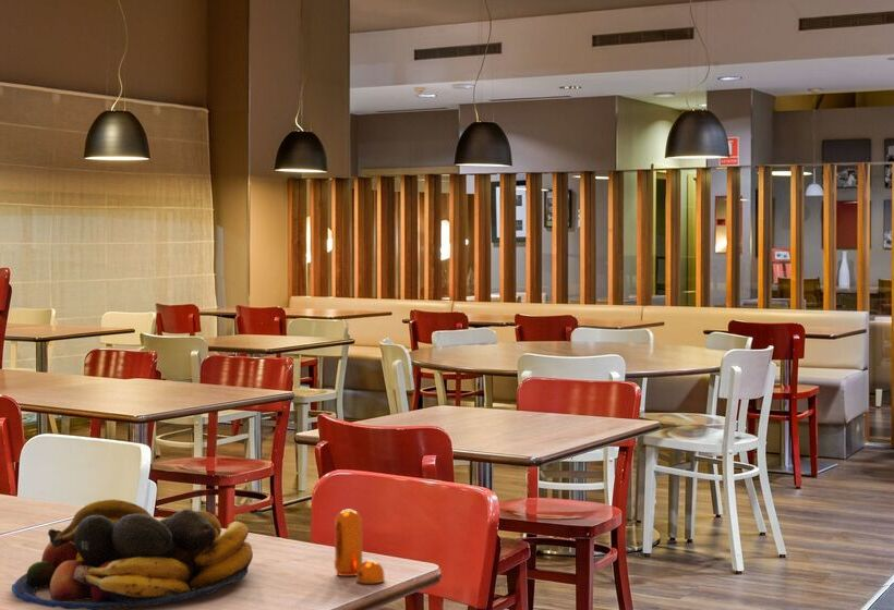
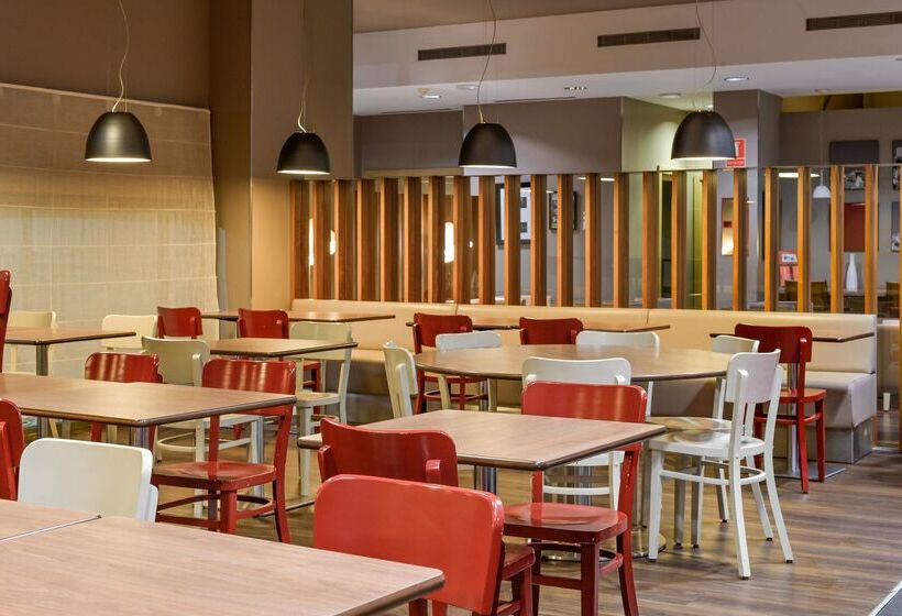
- pepper shaker [334,509,386,585]
- fruit bowl [11,498,254,610]
